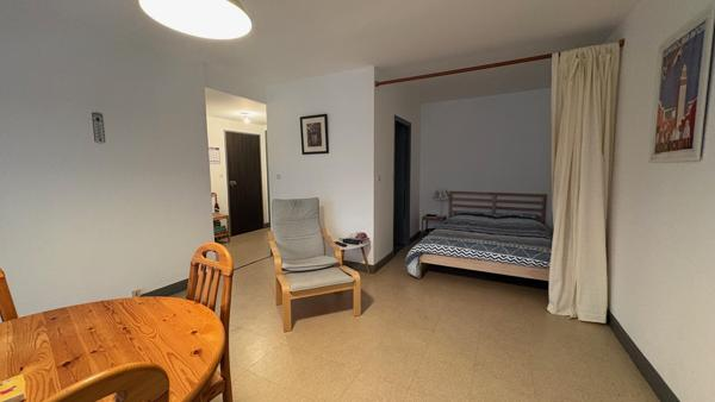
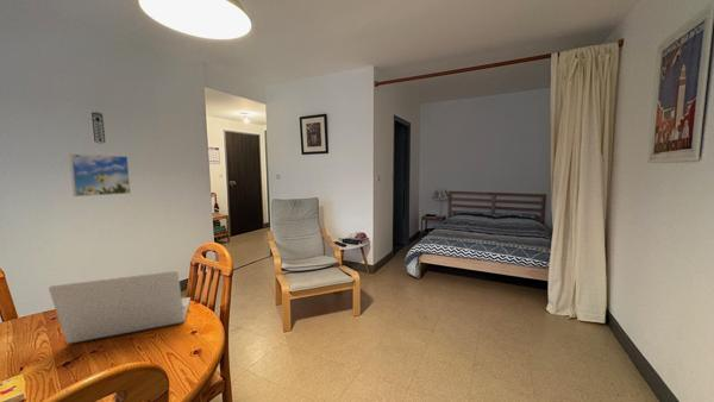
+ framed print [68,152,132,197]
+ laptop [48,270,192,344]
